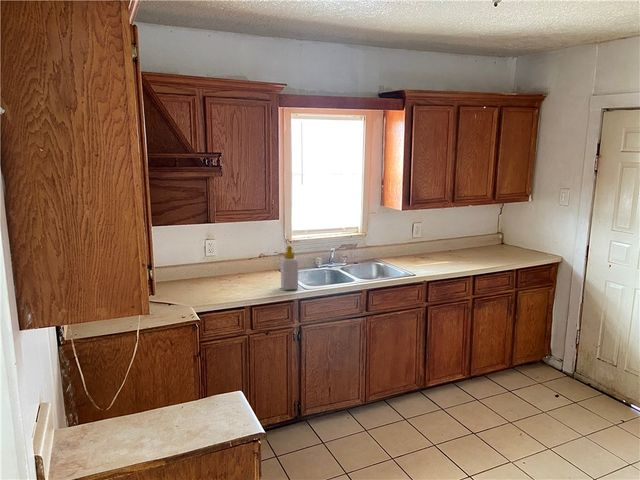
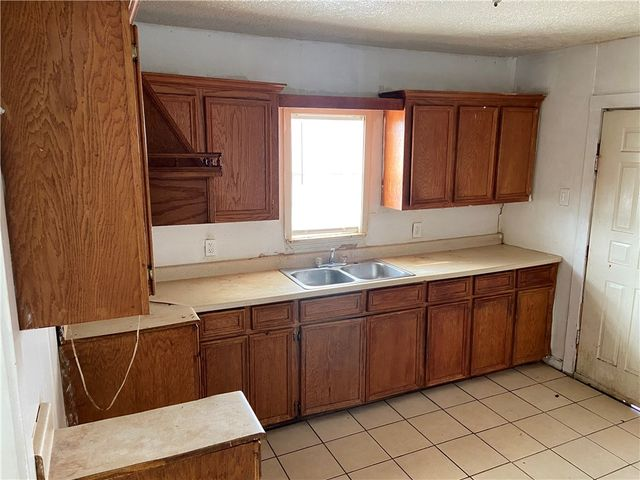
- soap bottle [280,245,299,291]
